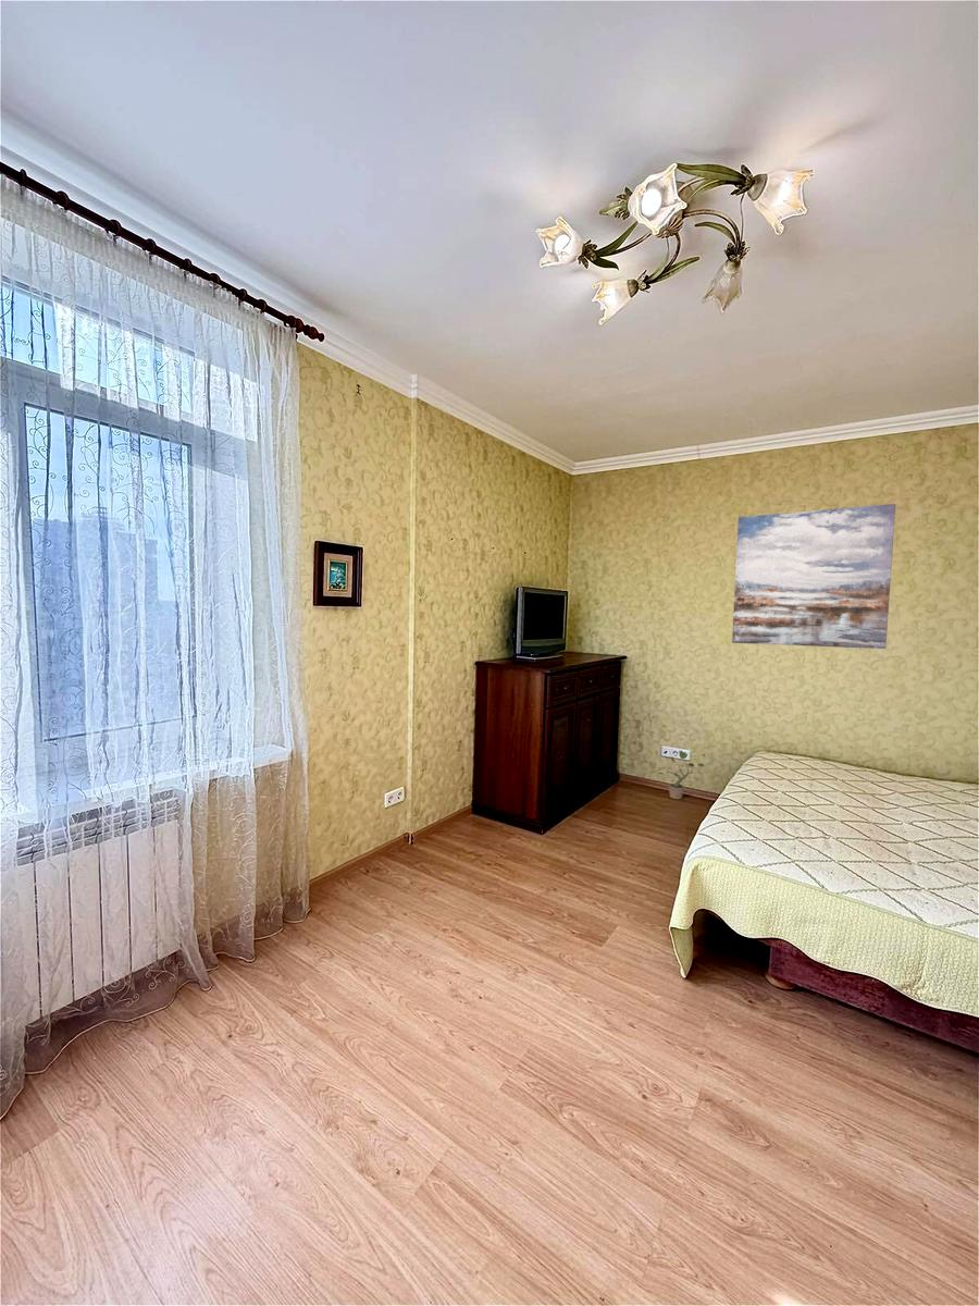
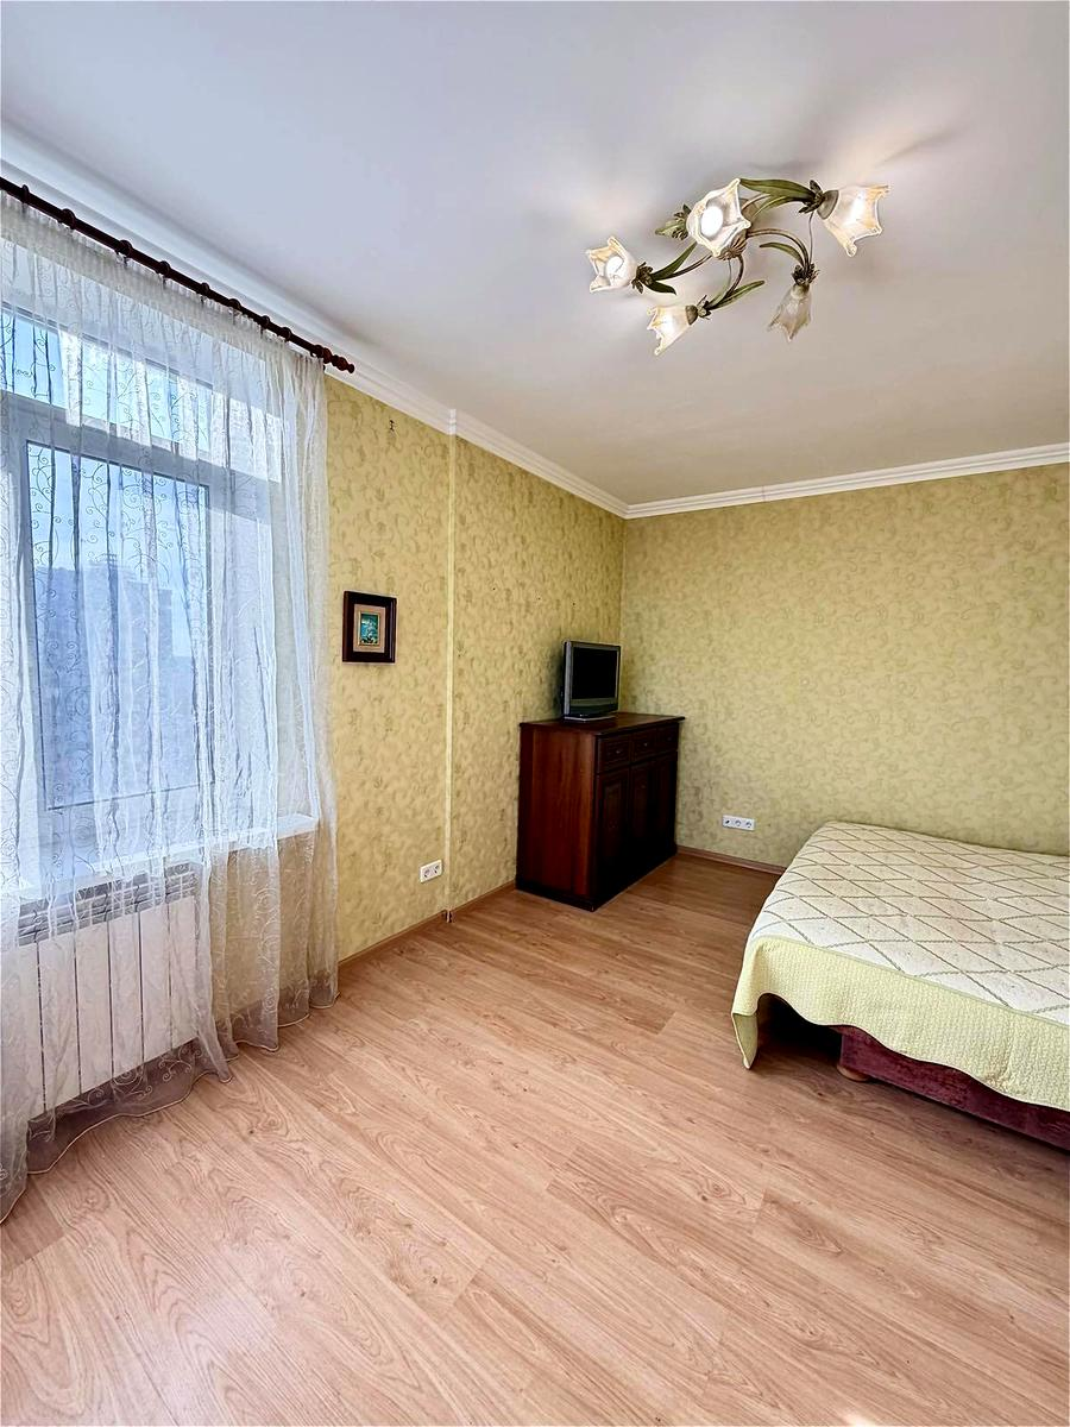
- wall art [731,503,896,650]
- potted plant [657,750,705,800]
